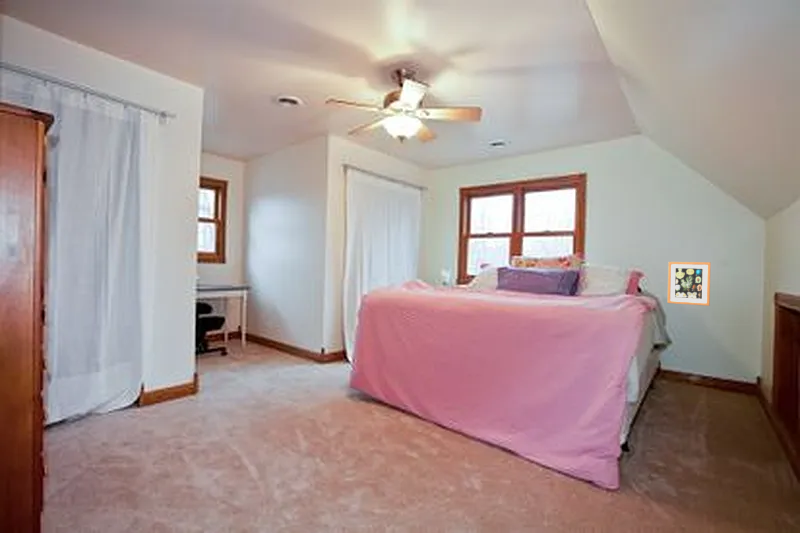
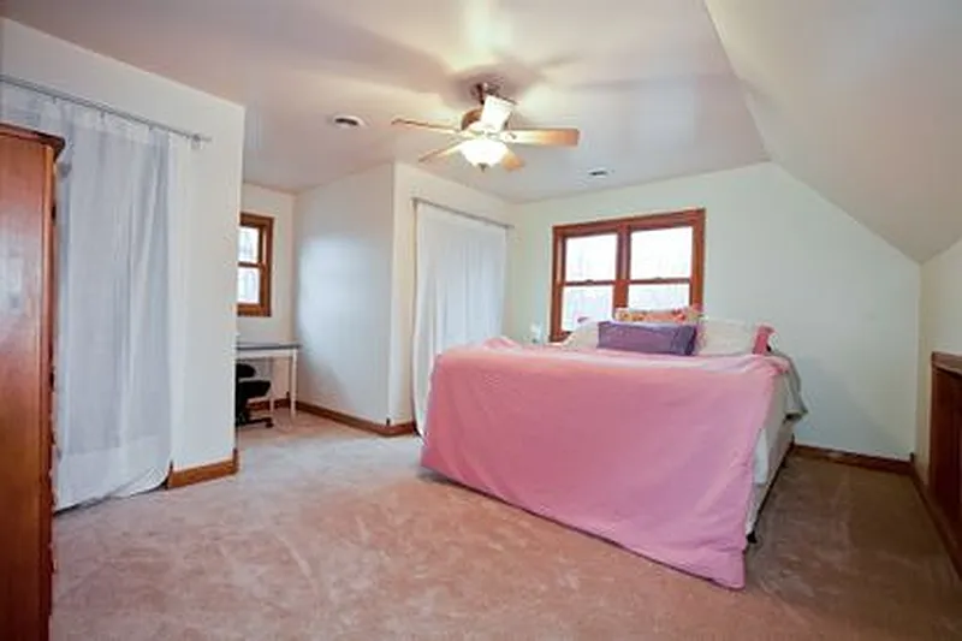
- wall art [666,261,712,307]
